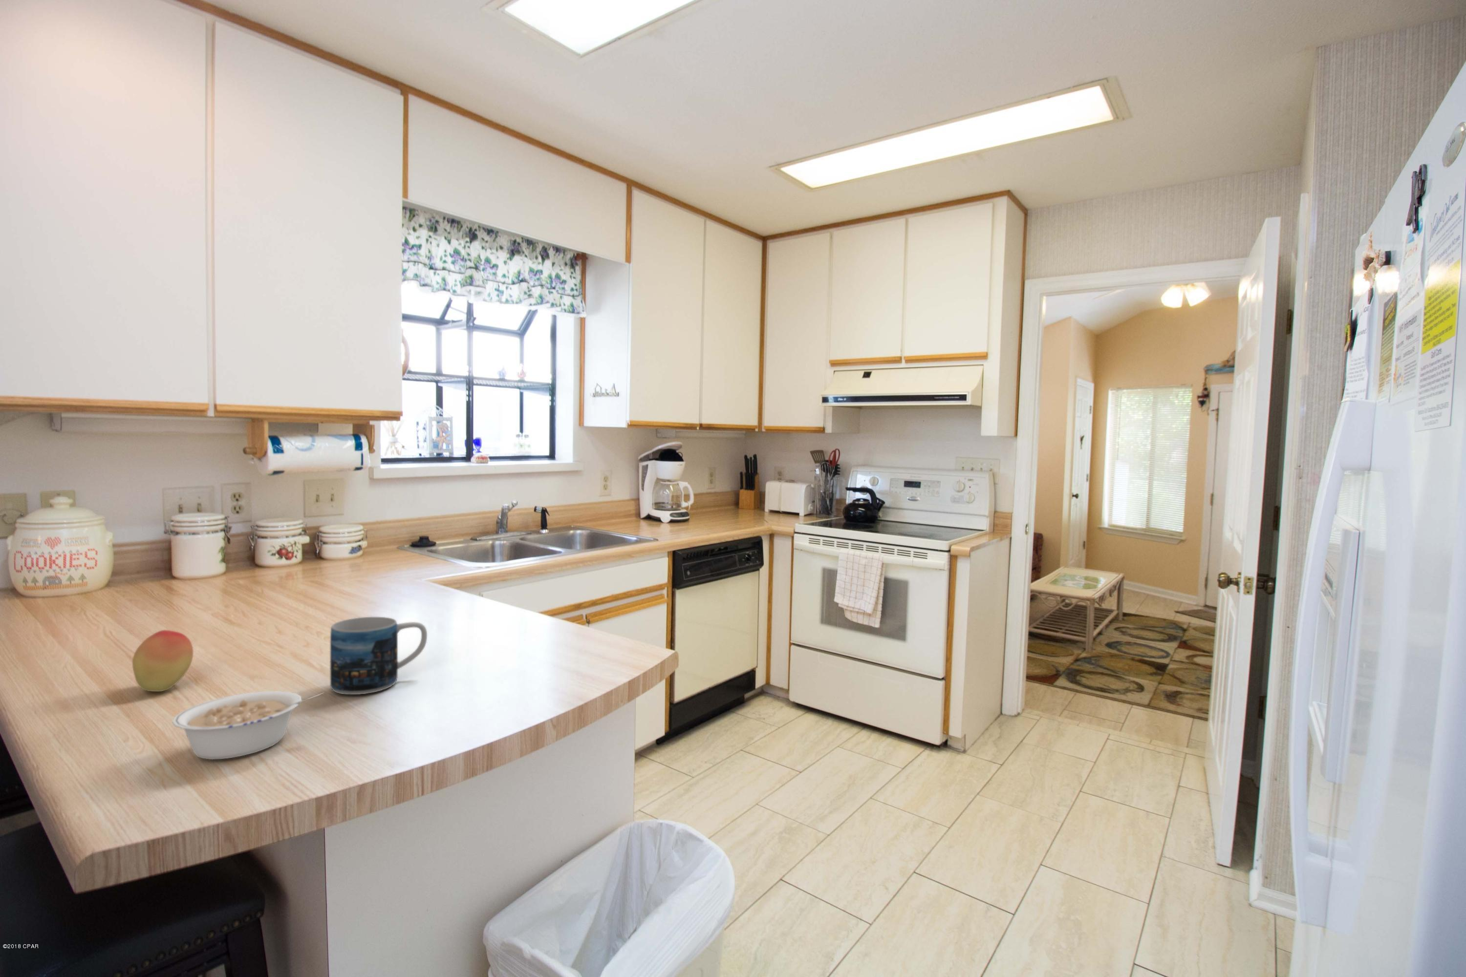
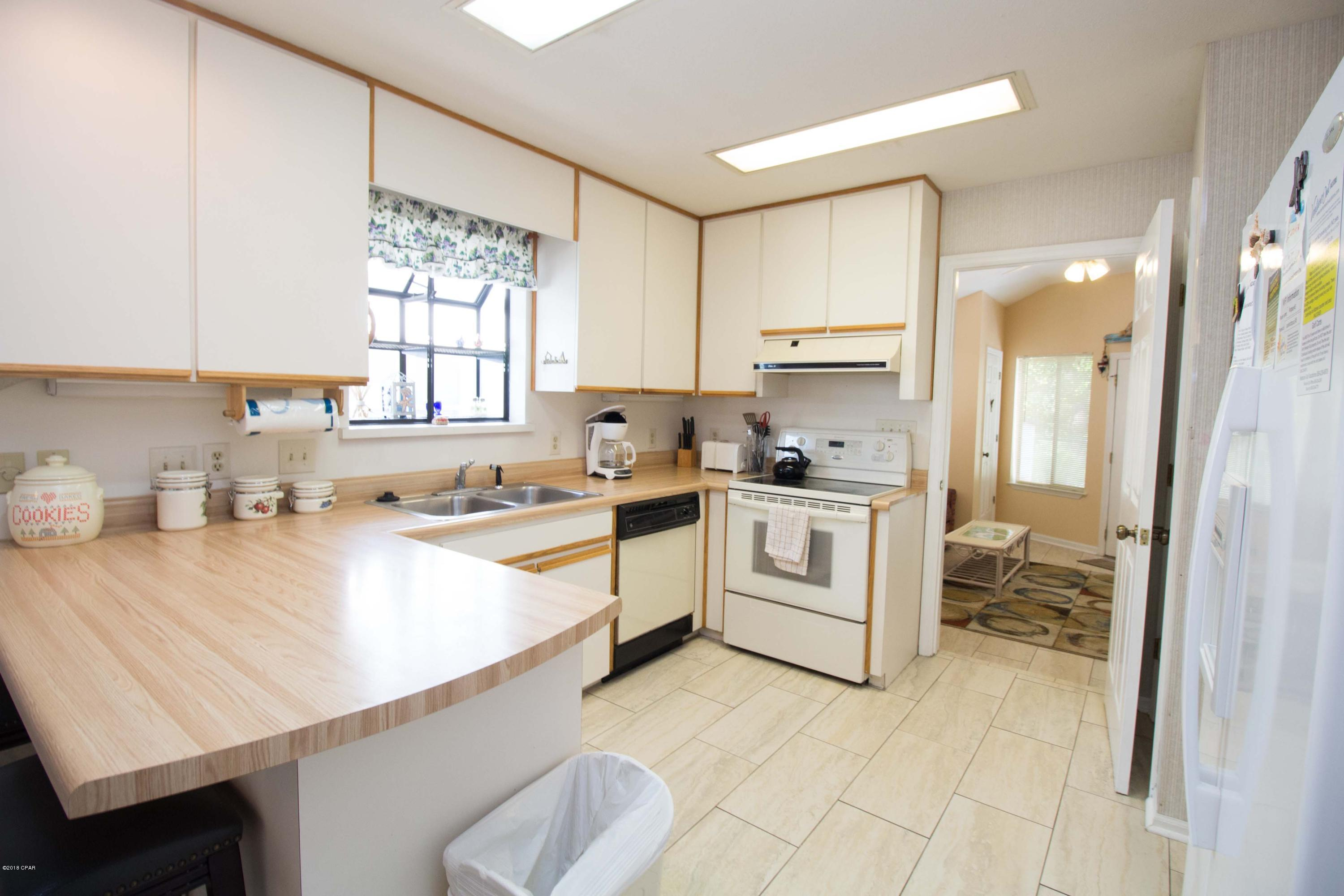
- fruit [132,629,194,692]
- mug [329,616,428,696]
- legume [172,690,324,760]
